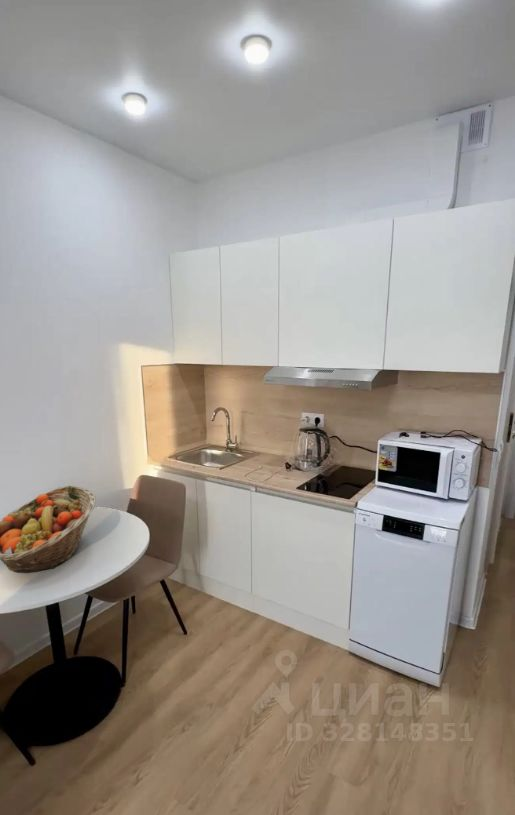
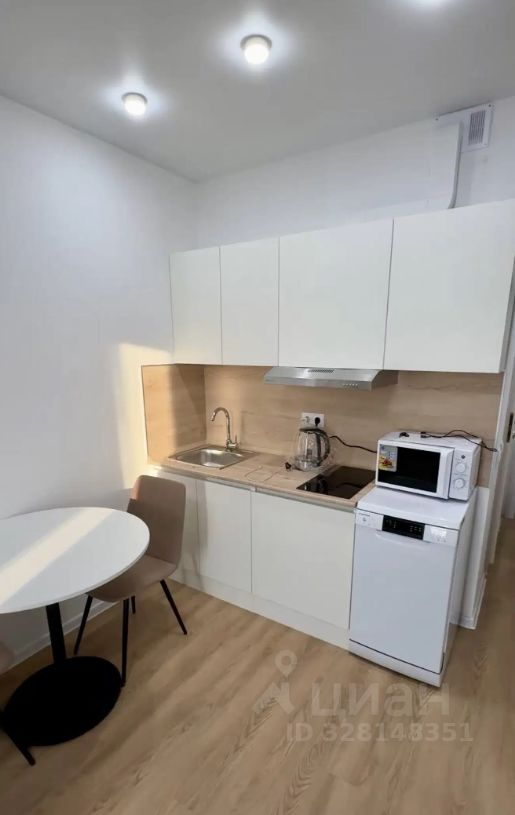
- fruit basket [0,484,97,574]
